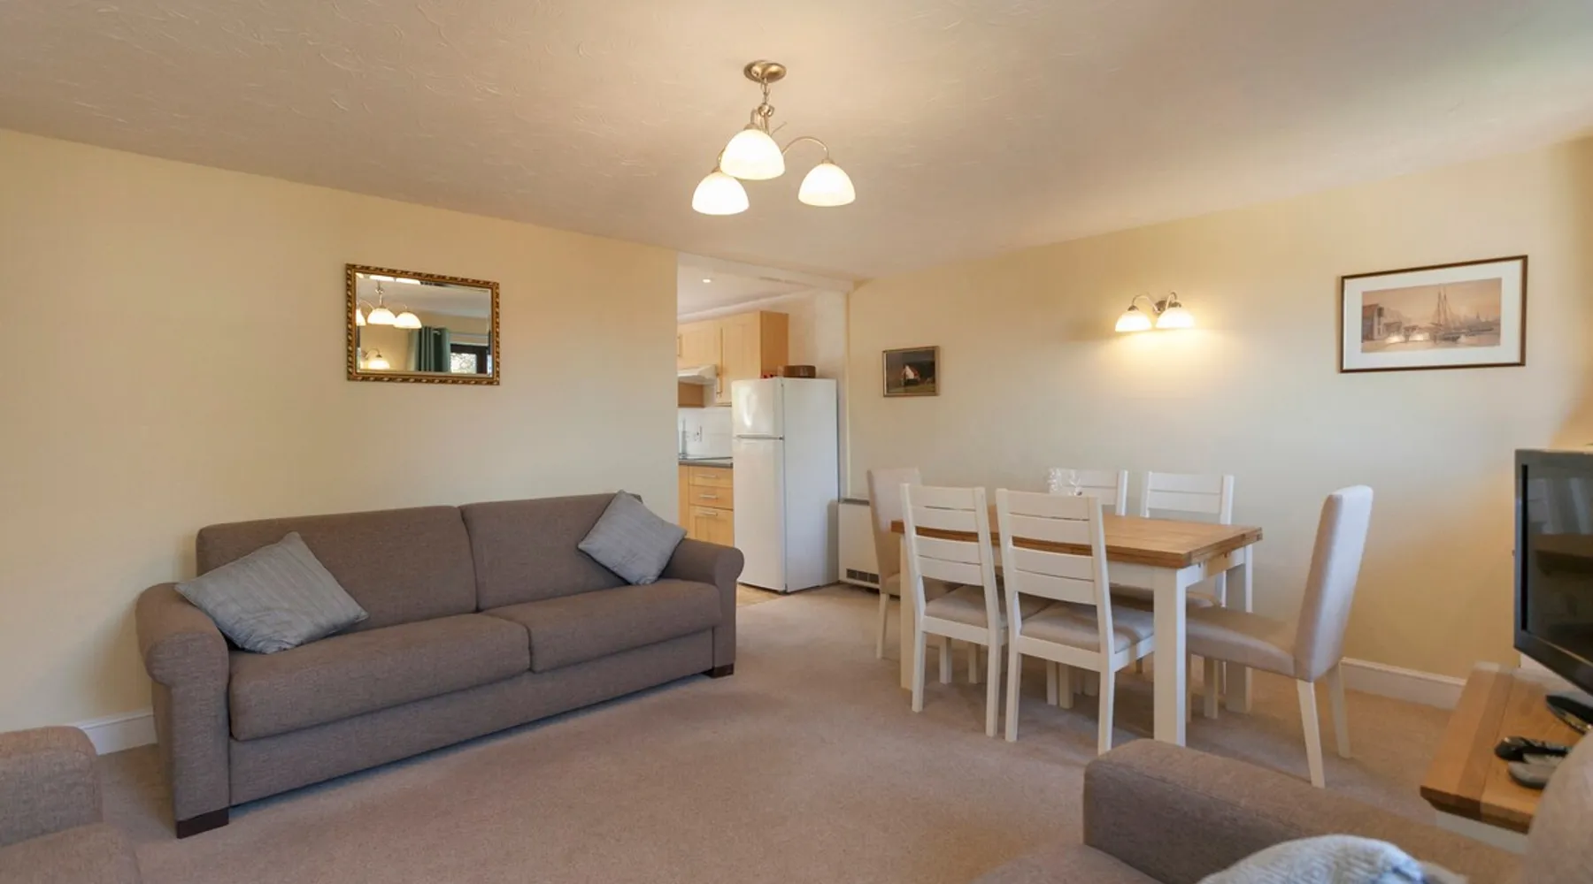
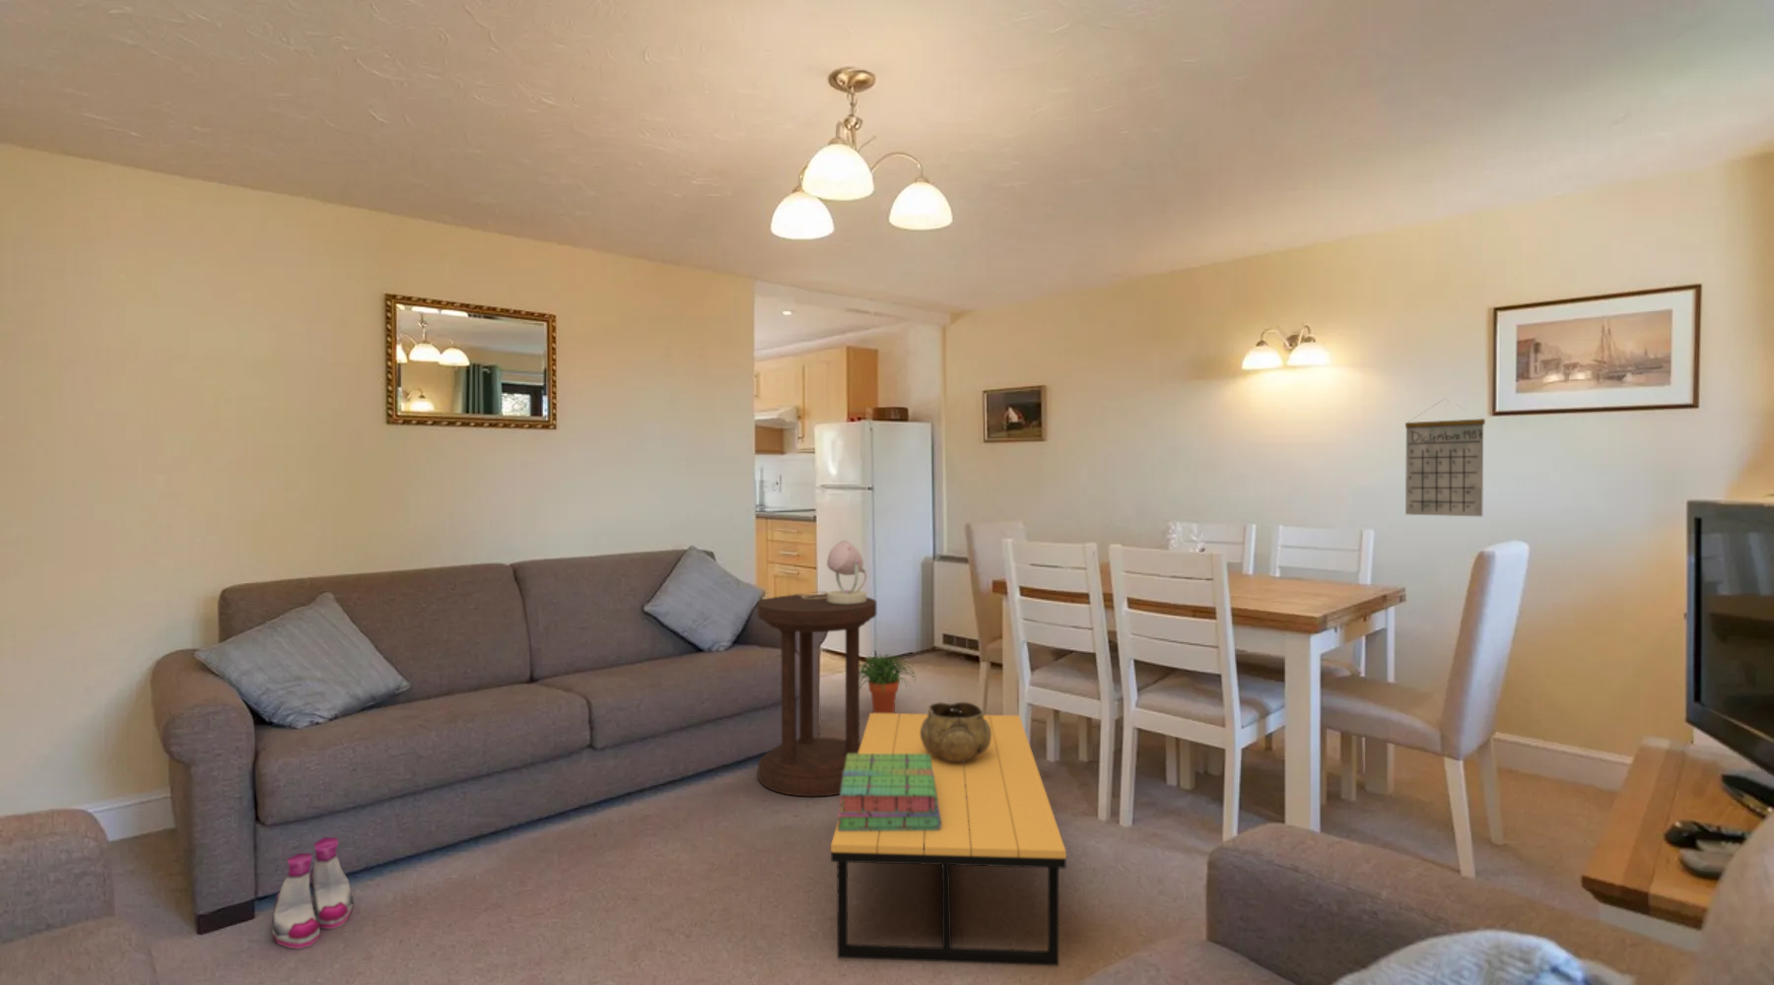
+ potted plant [859,653,917,713]
+ side table [756,593,877,797]
+ boots [271,836,354,951]
+ calendar [1404,398,1486,517]
+ decorative bowl [921,701,991,762]
+ table lamp [792,540,868,604]
+ coffee table [830,712,1068,967]
+ stack of books [837,753,942,831]
